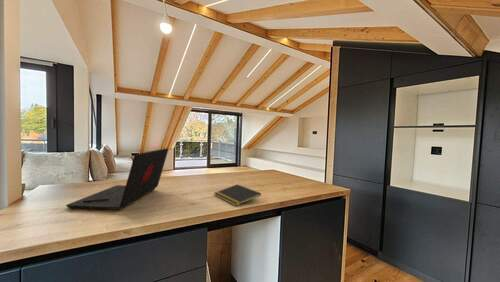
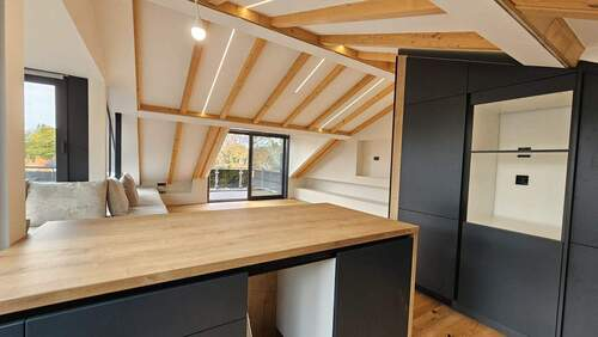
- notepad [213,183,262,207]
- laptop [65,147,169,211]
